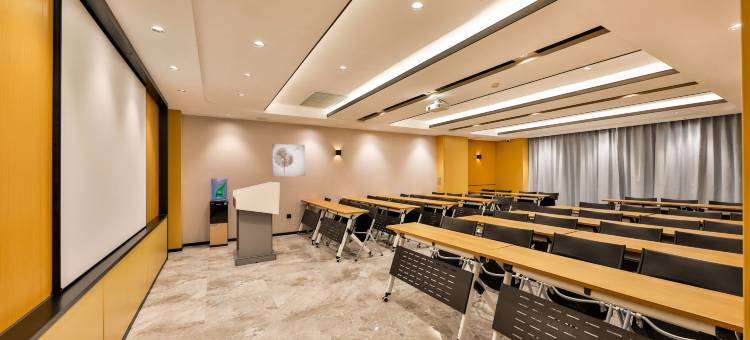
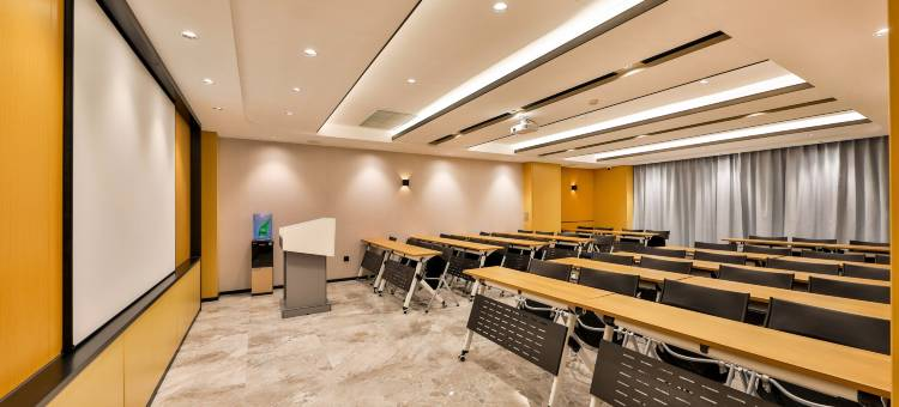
- wall art [271,143,306,178]
